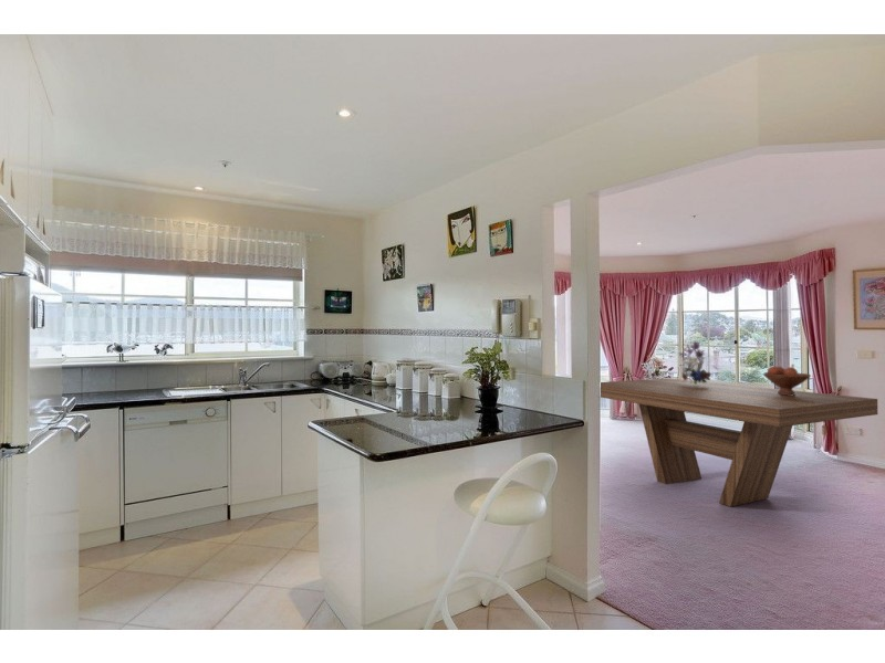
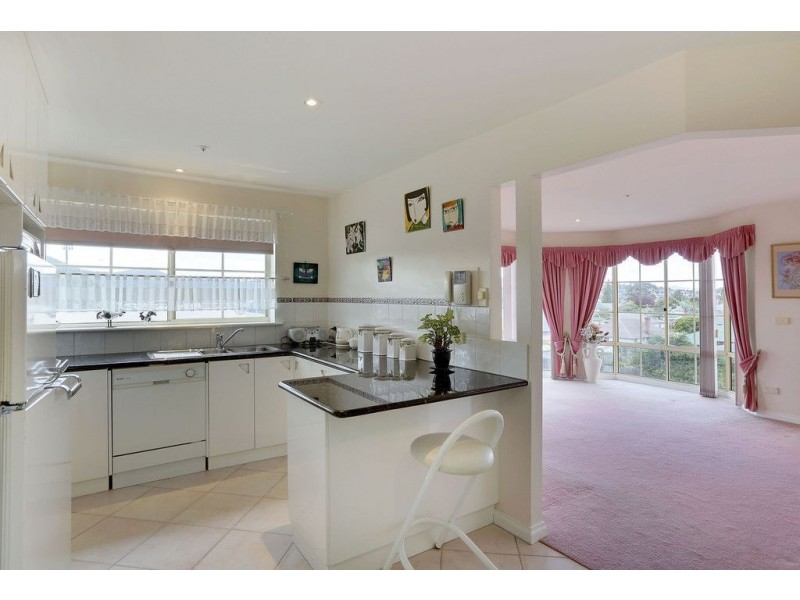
- bouquet [673,338,712,385]
- dining table [600,378,878,507]
- fruit bowl [762,365,812,396]
